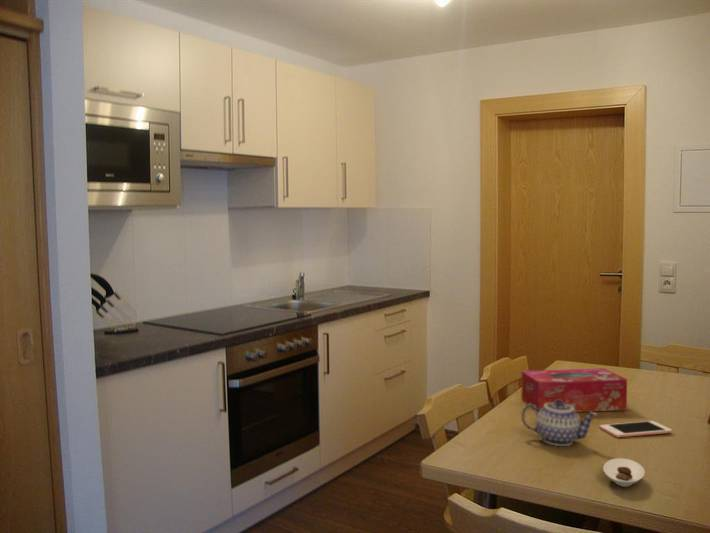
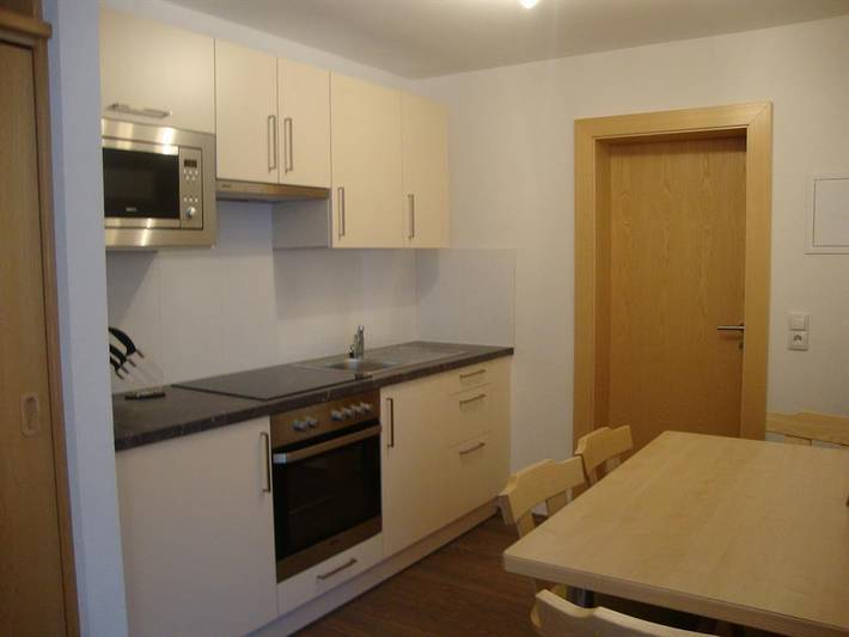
- cell phone [599,420,673,438]
- teapot [521,399,599,447]
- tissue box [521,367,628,413]
- saucer [602,457,646,488]
